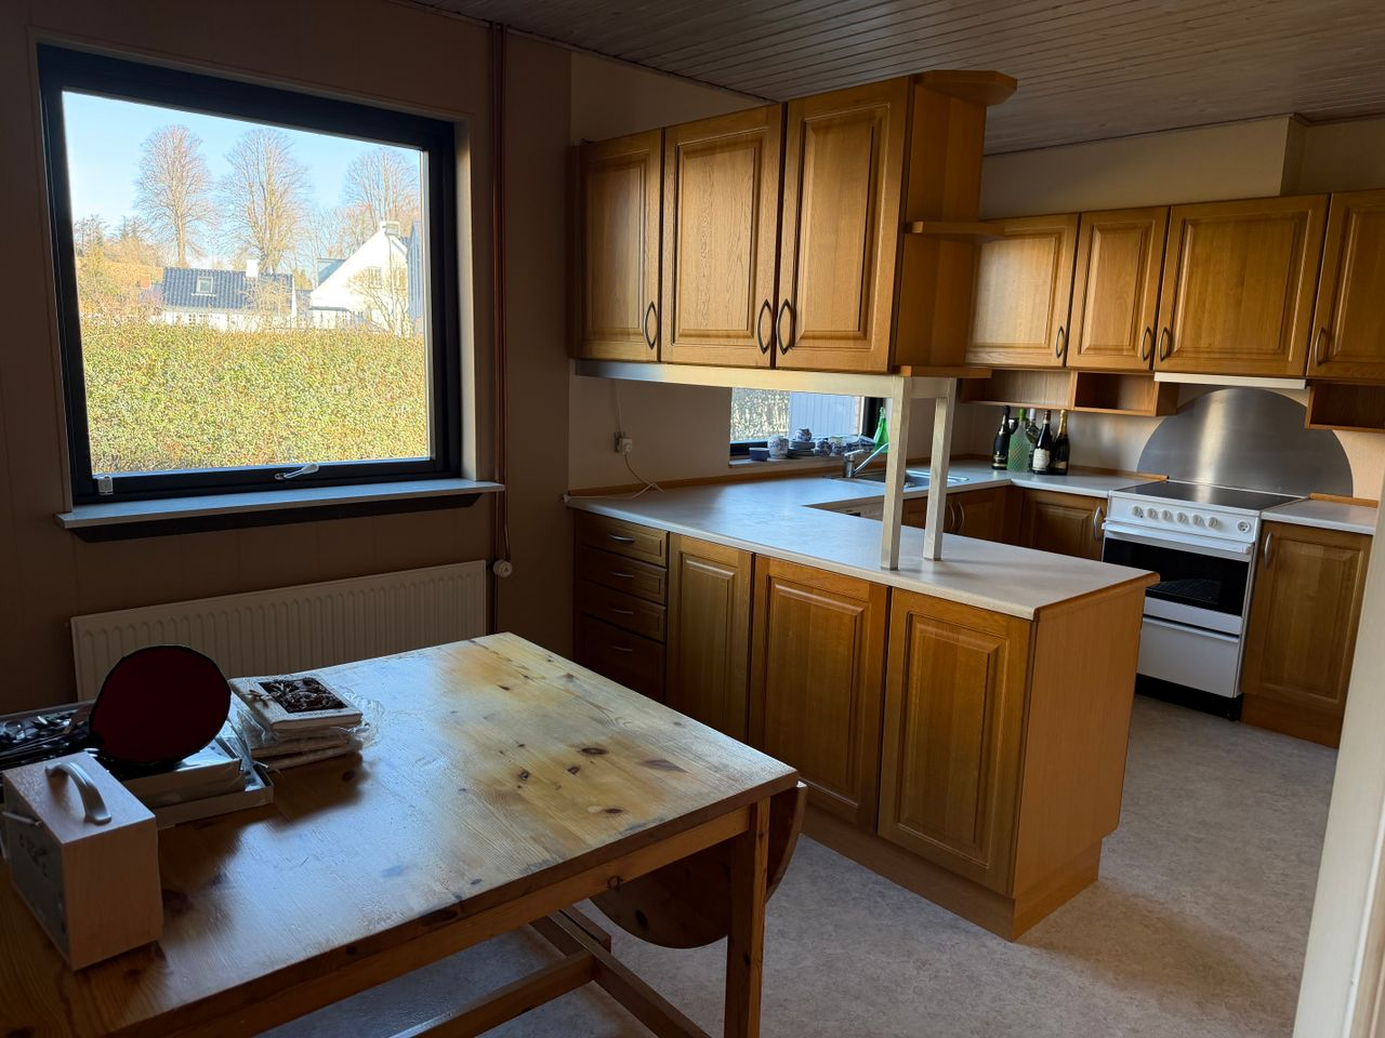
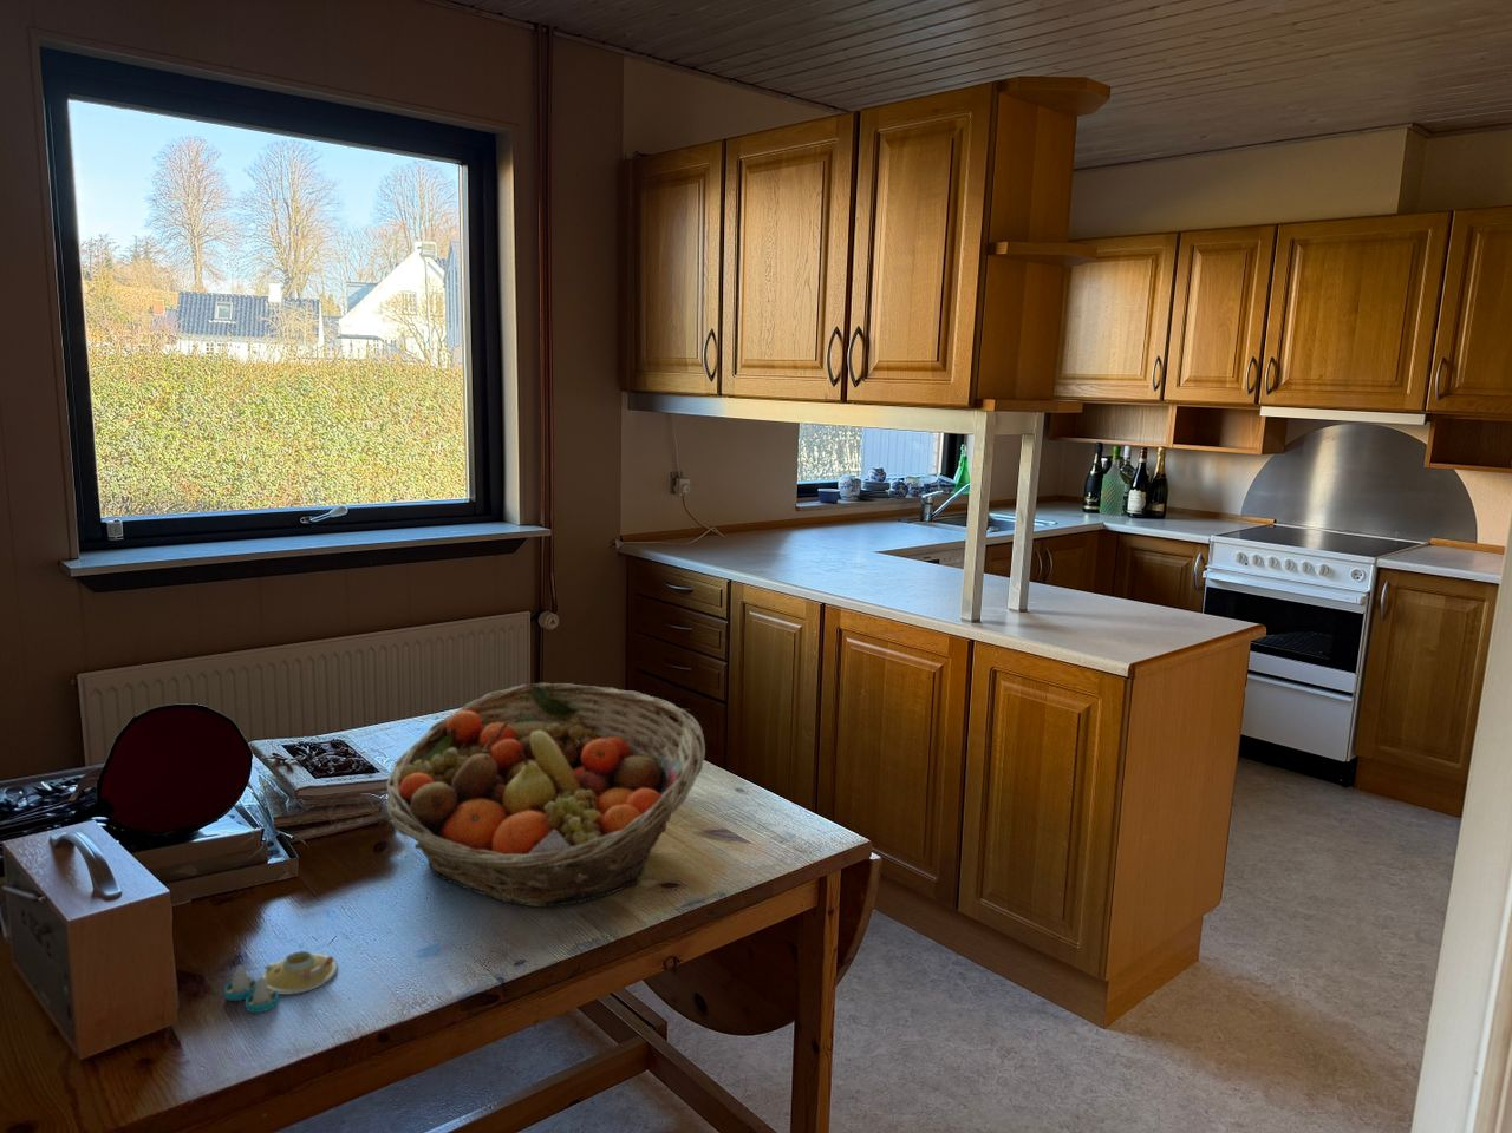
+ fruit basket [383,682,706,908]
+ salt and pepper shaker set [224,950,339,1014]
